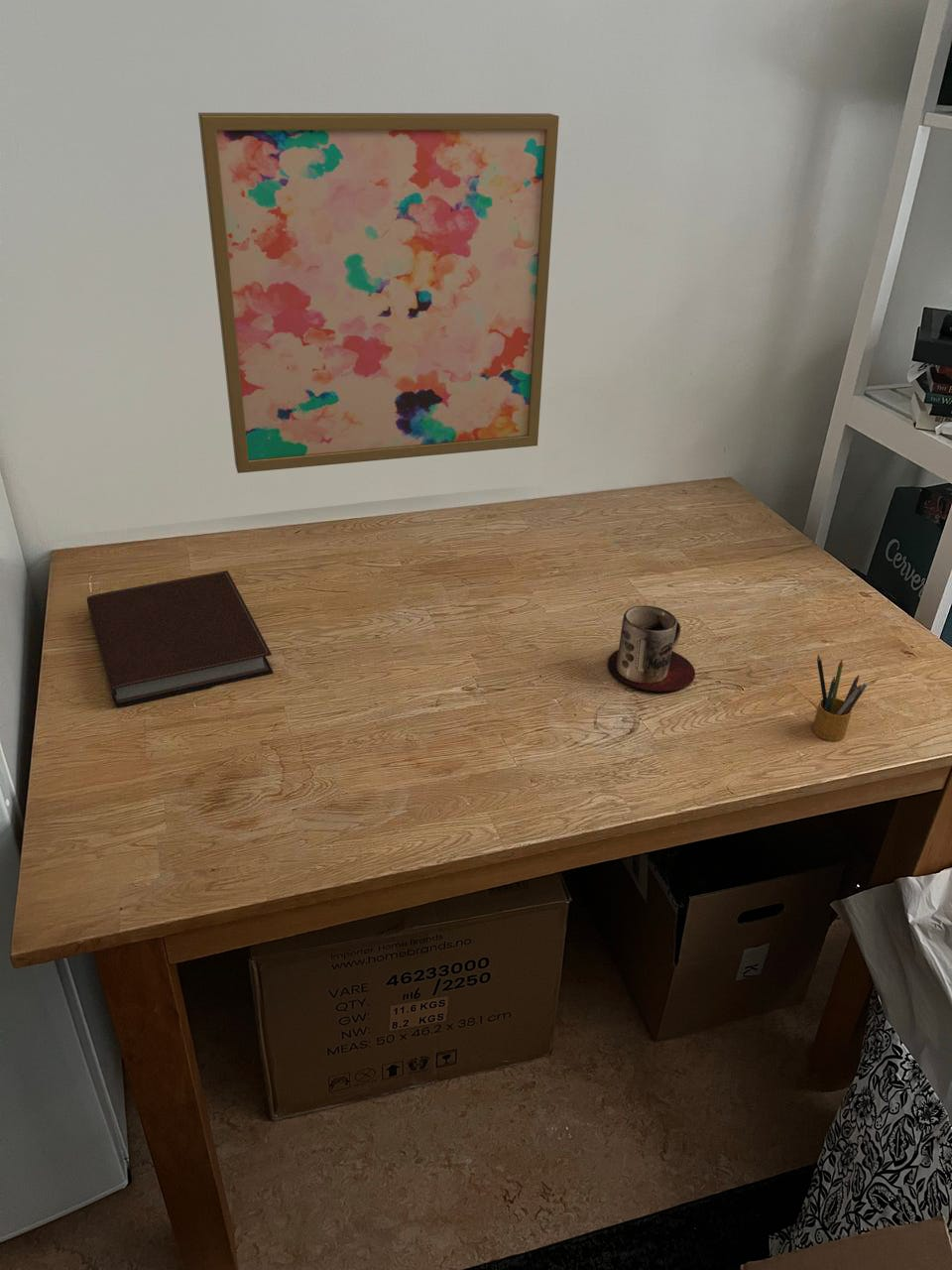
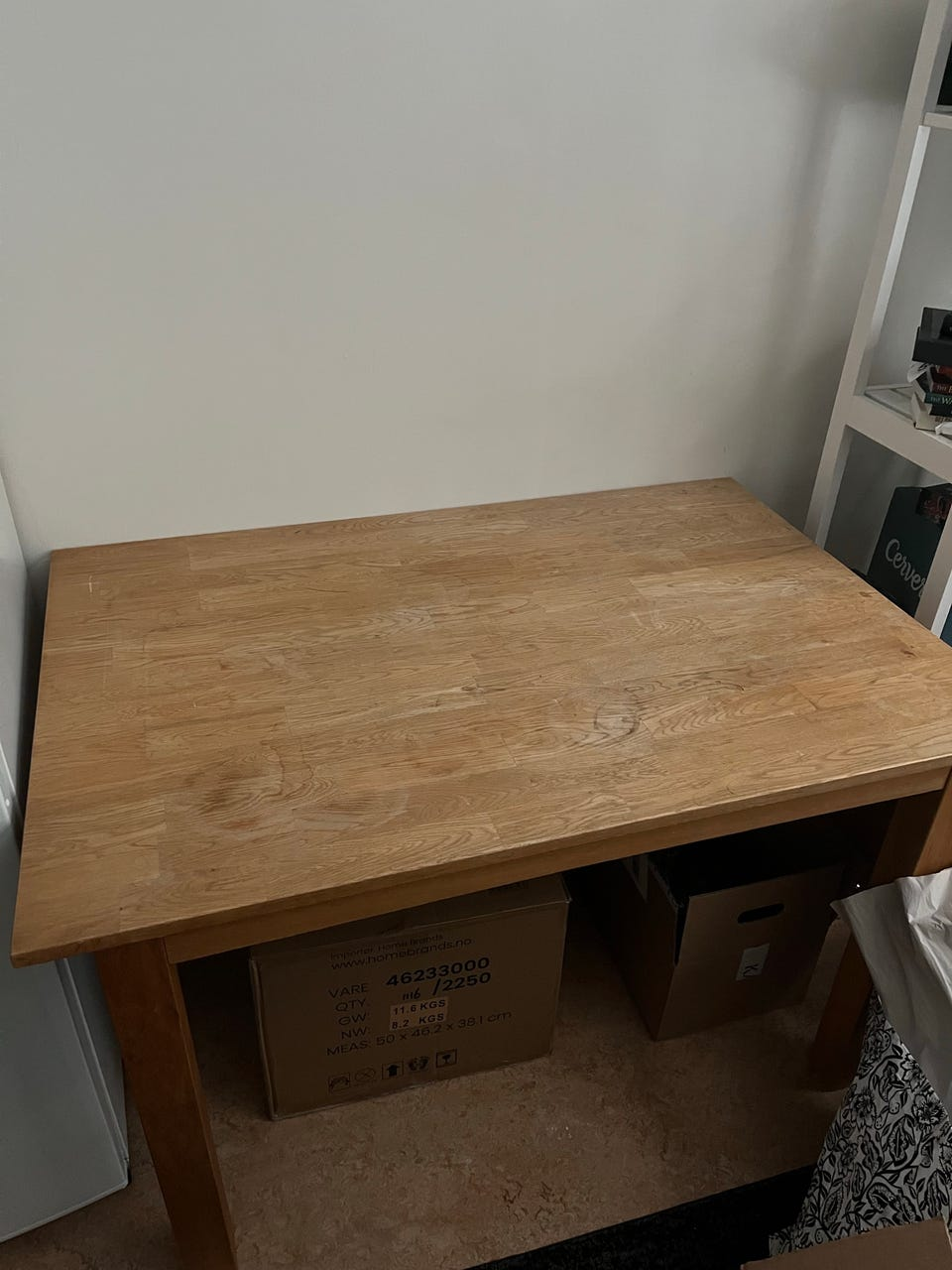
- mug [607,605,696,693]
- pencil box [811,654,869,742]
- notebook [86,570,275,707]
- wall art [197,111,560,474]
